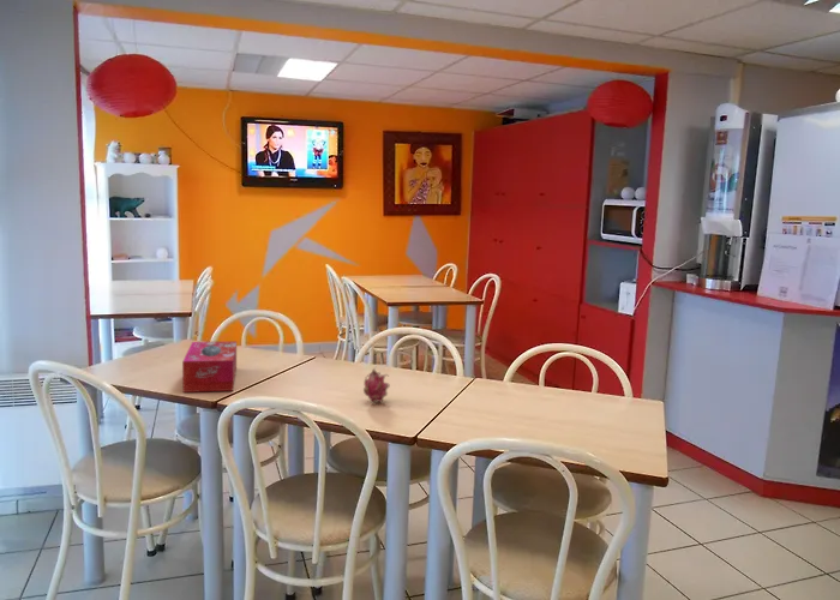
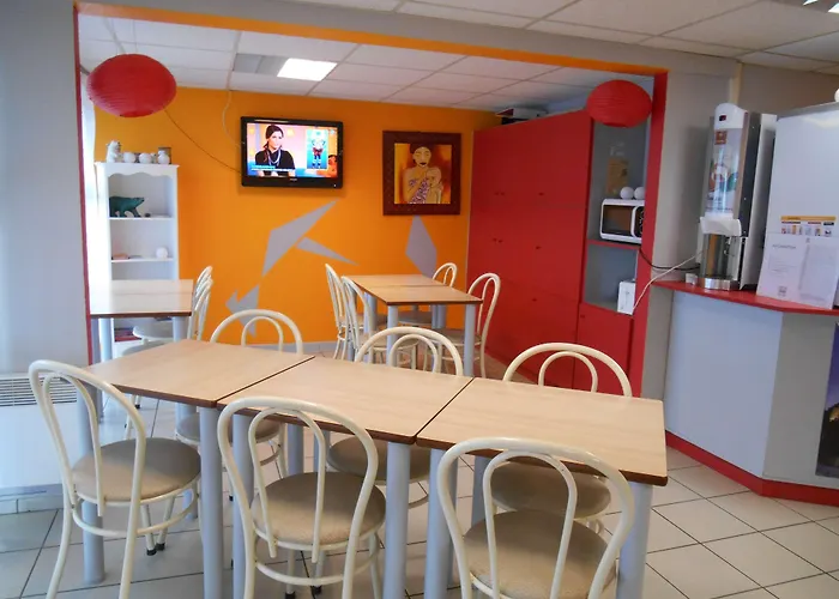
- tissue box [181,341,238,394]
- fruit [362,366,390,404]
